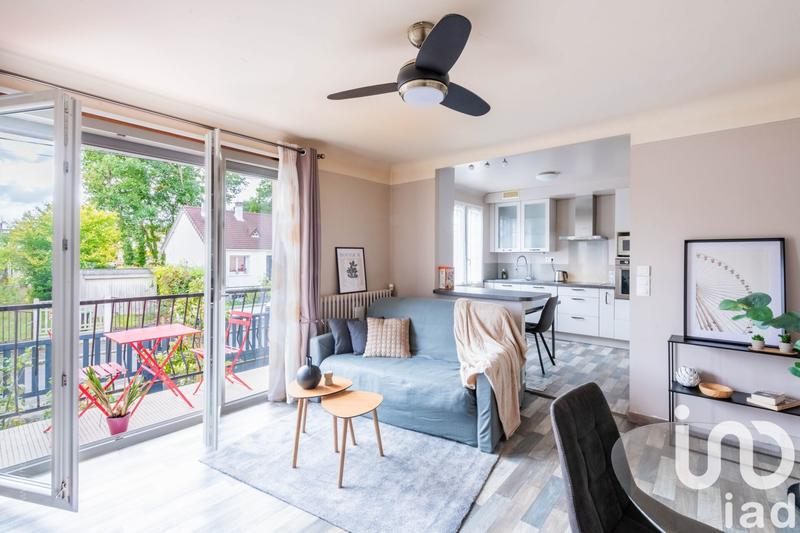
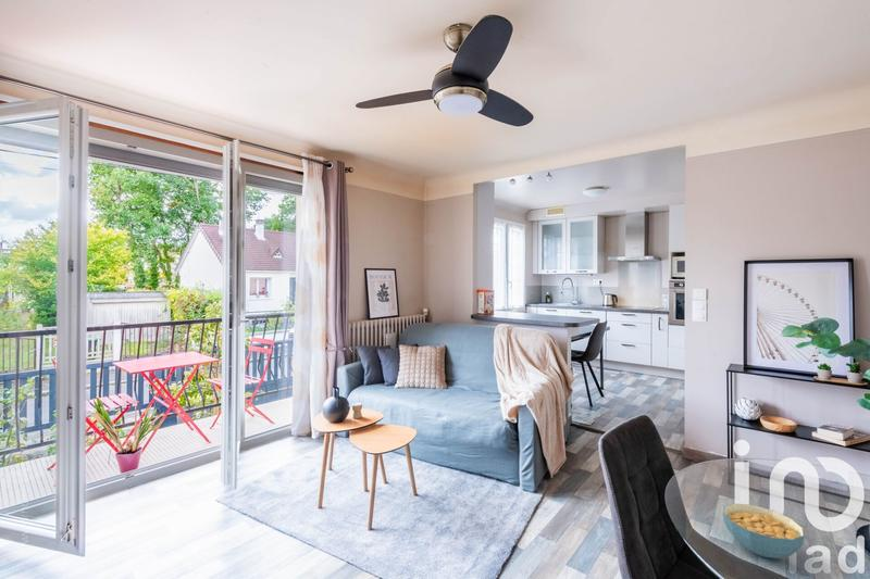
+ cereal bowl [722,503,805,559]
